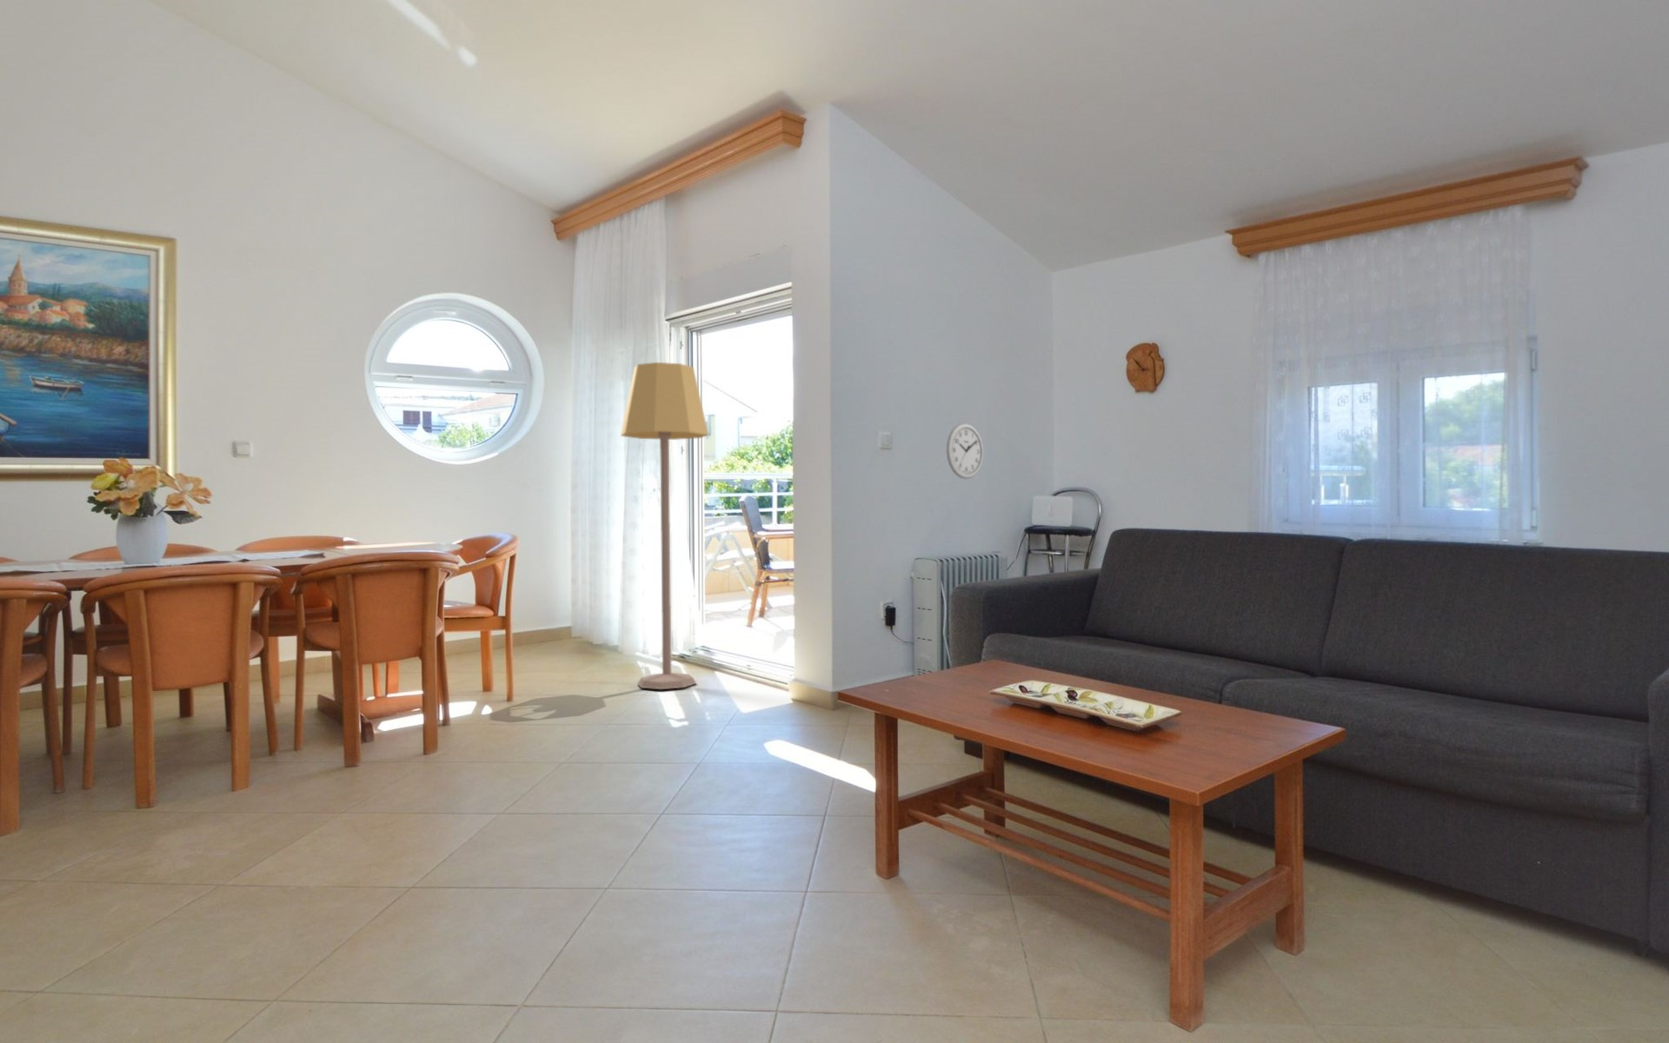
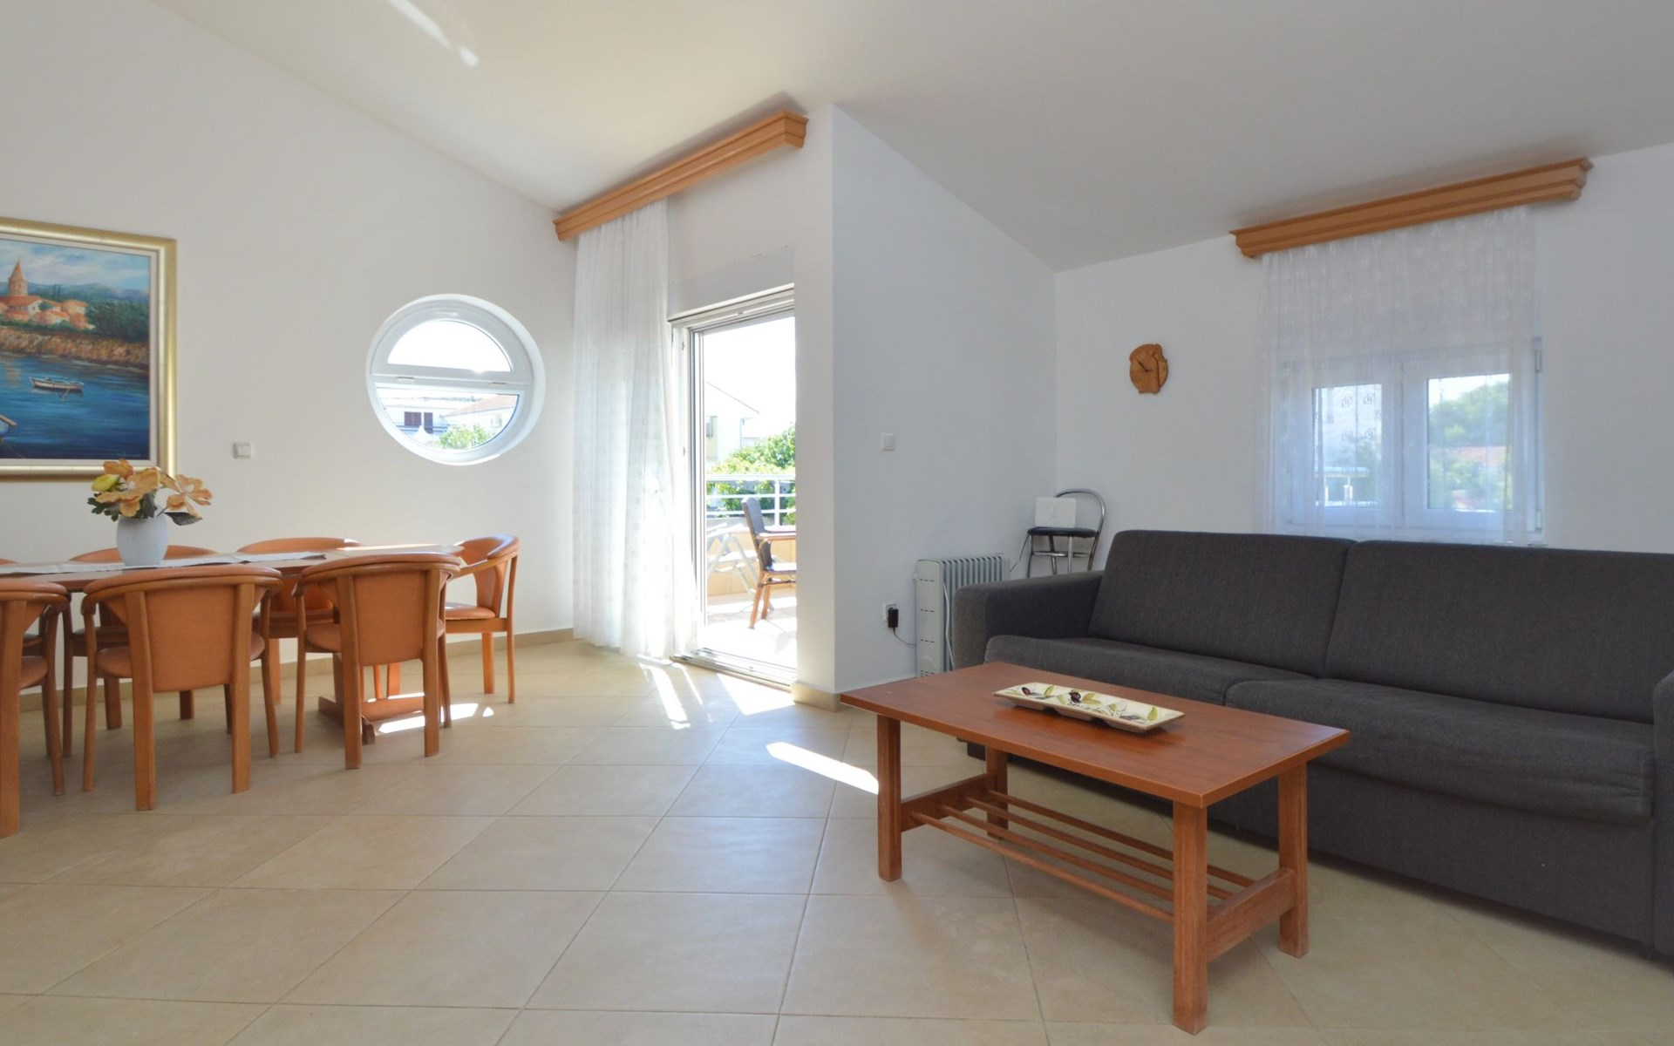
- wall clock [946,423,984,479]
- lamp [620,362,709,690]
